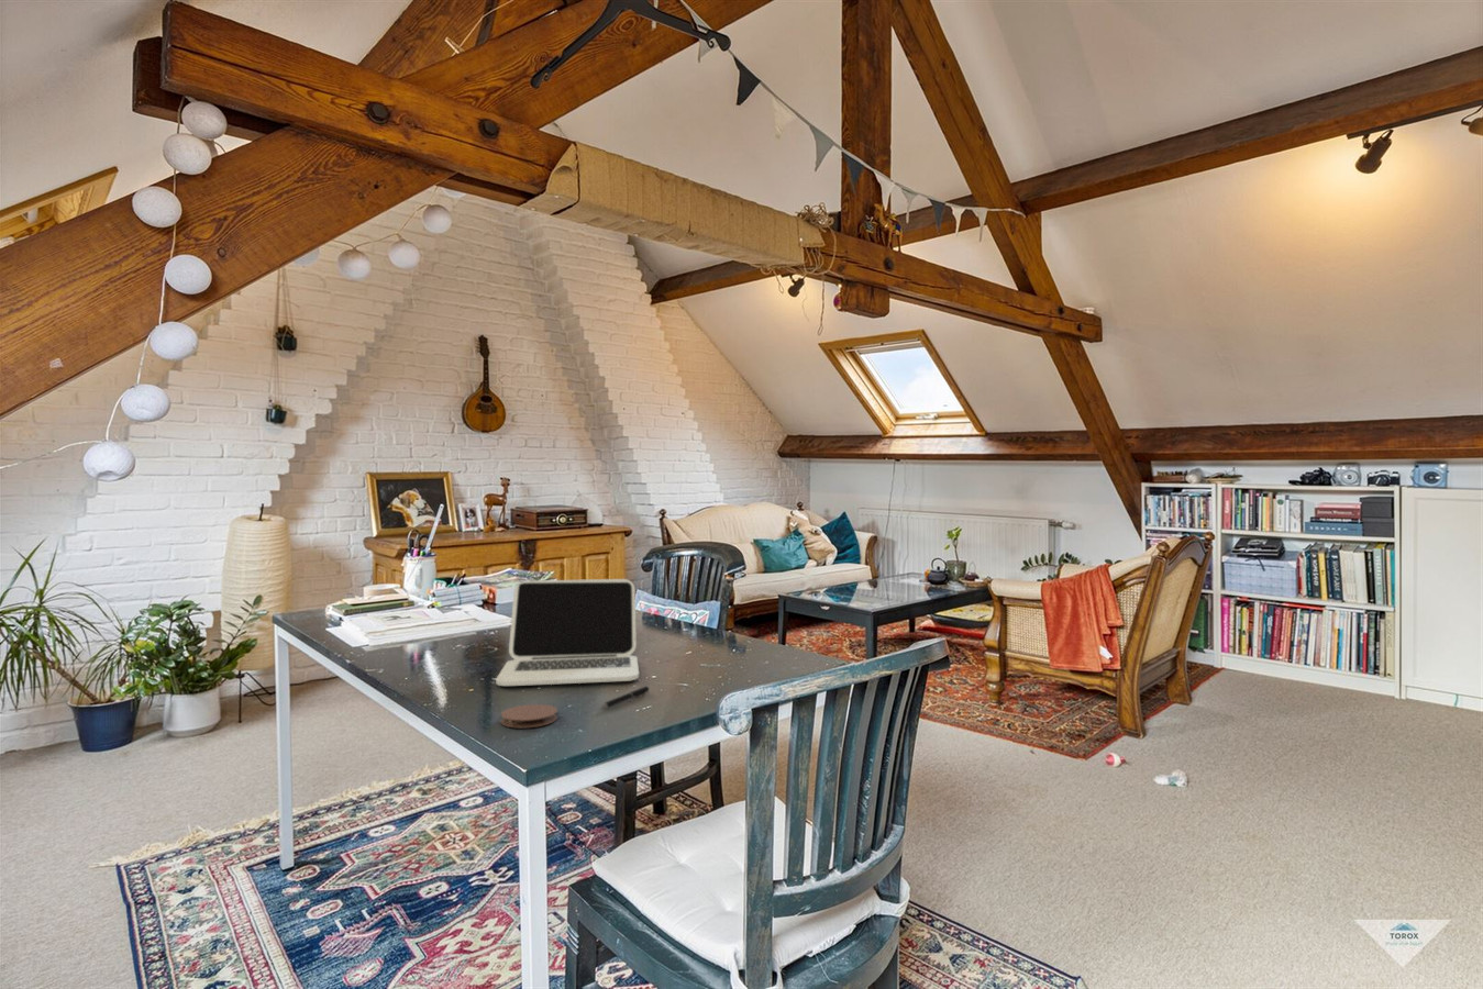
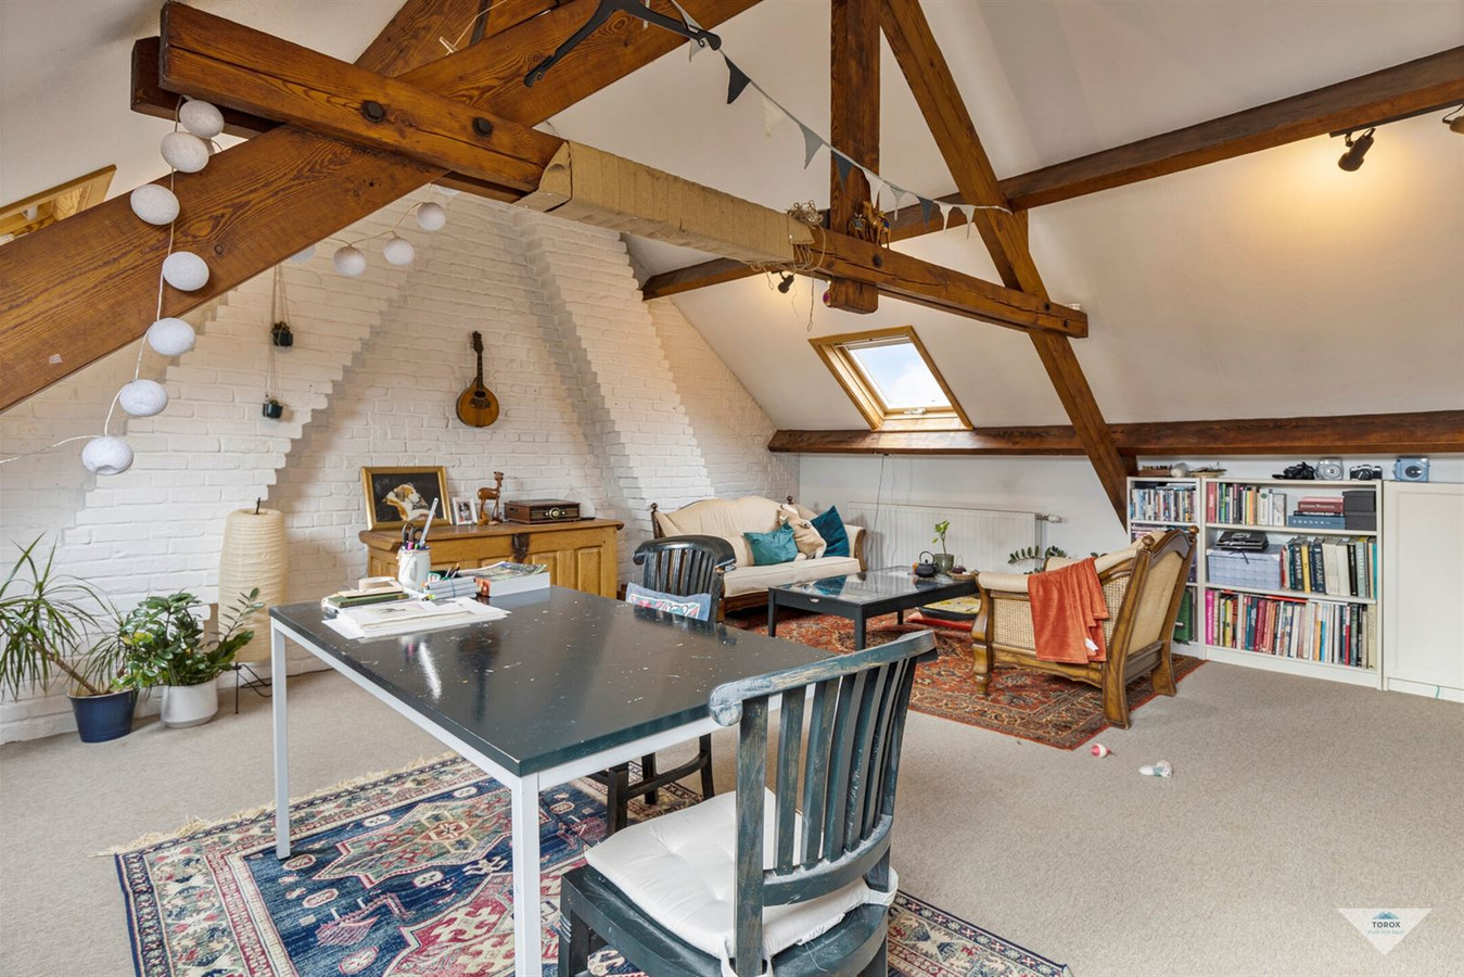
- coaster [500,703,559,729]
- pen [600,684,650,710]
- laptop [495,578,639,687]
